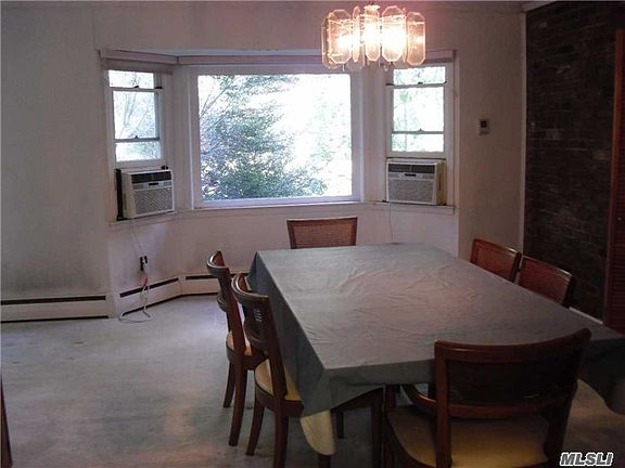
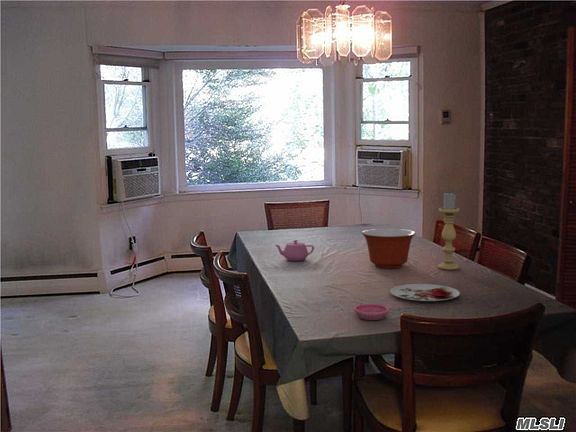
+ plate [389,283,461,302]
+ mixing bowl [361,228,417,269]
+ candle holder [437,191,460,271]
+ saucer [353,303,390,321]
+ teapot [274,239,315,262]
